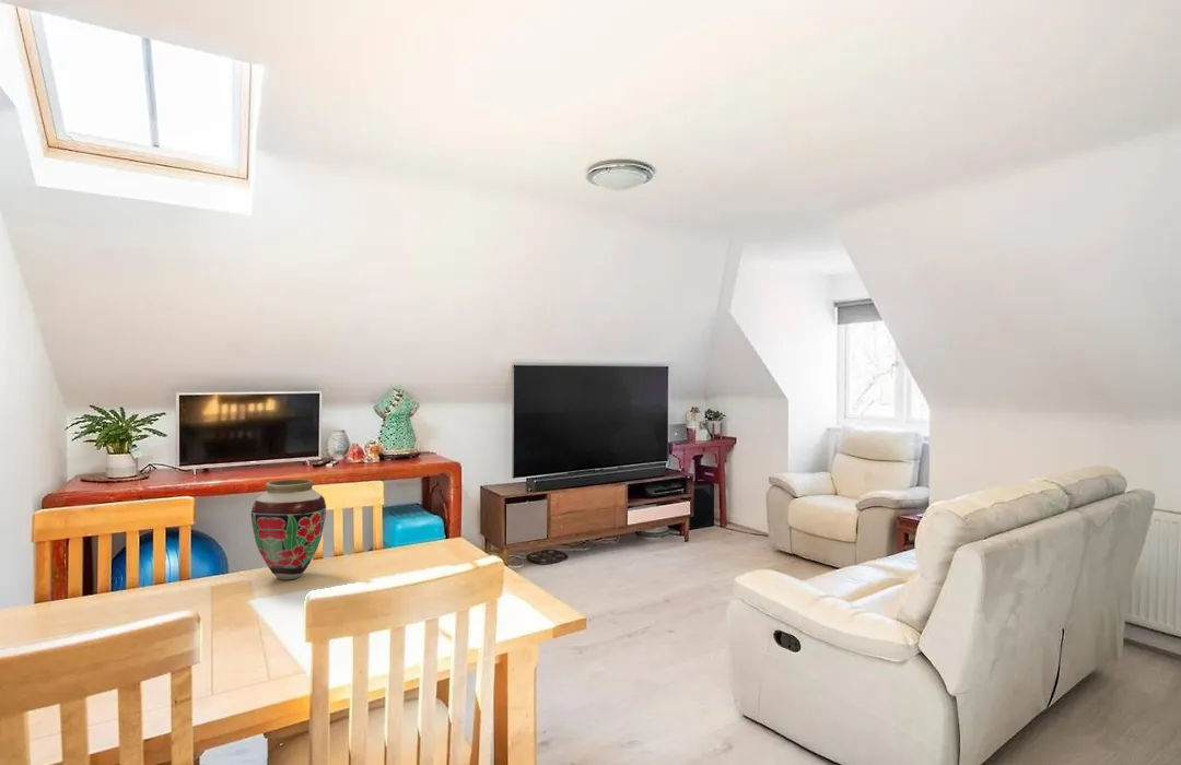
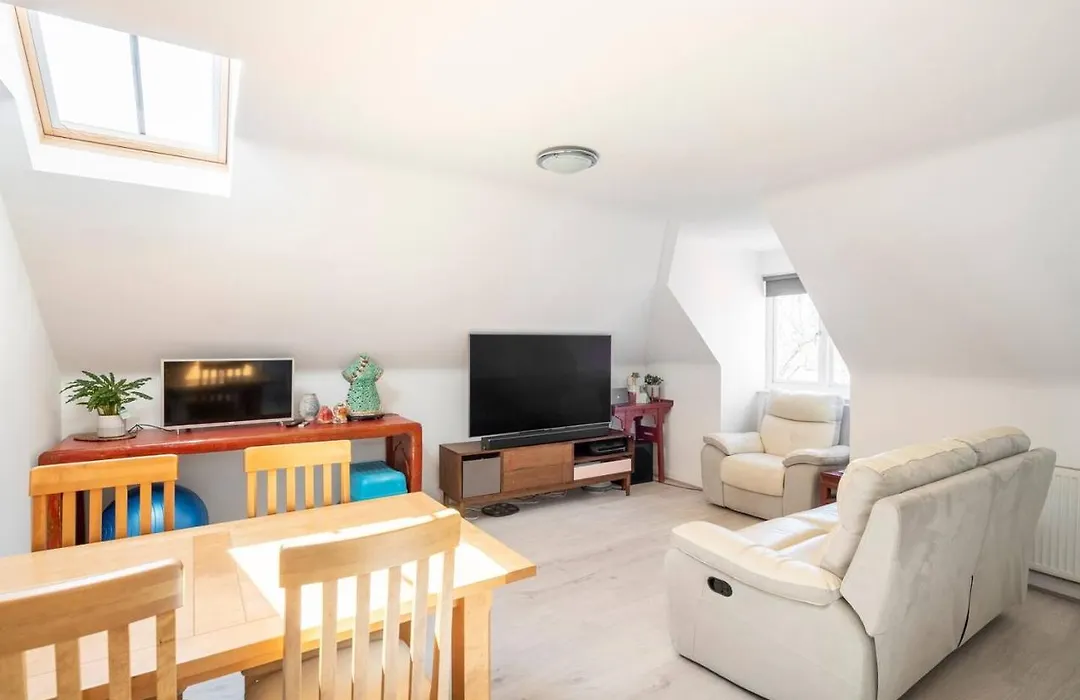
- vase [250,479,327,581]
